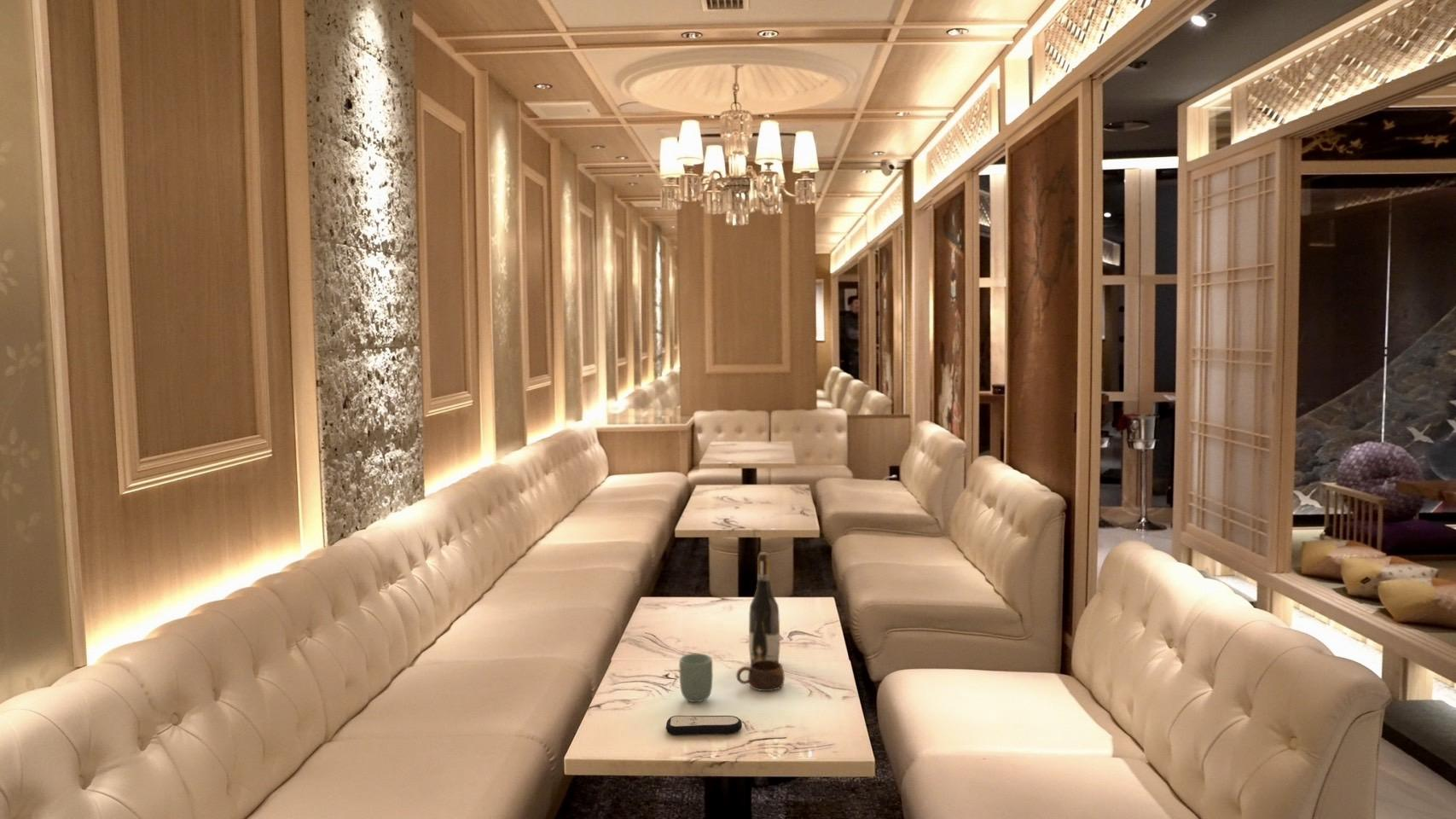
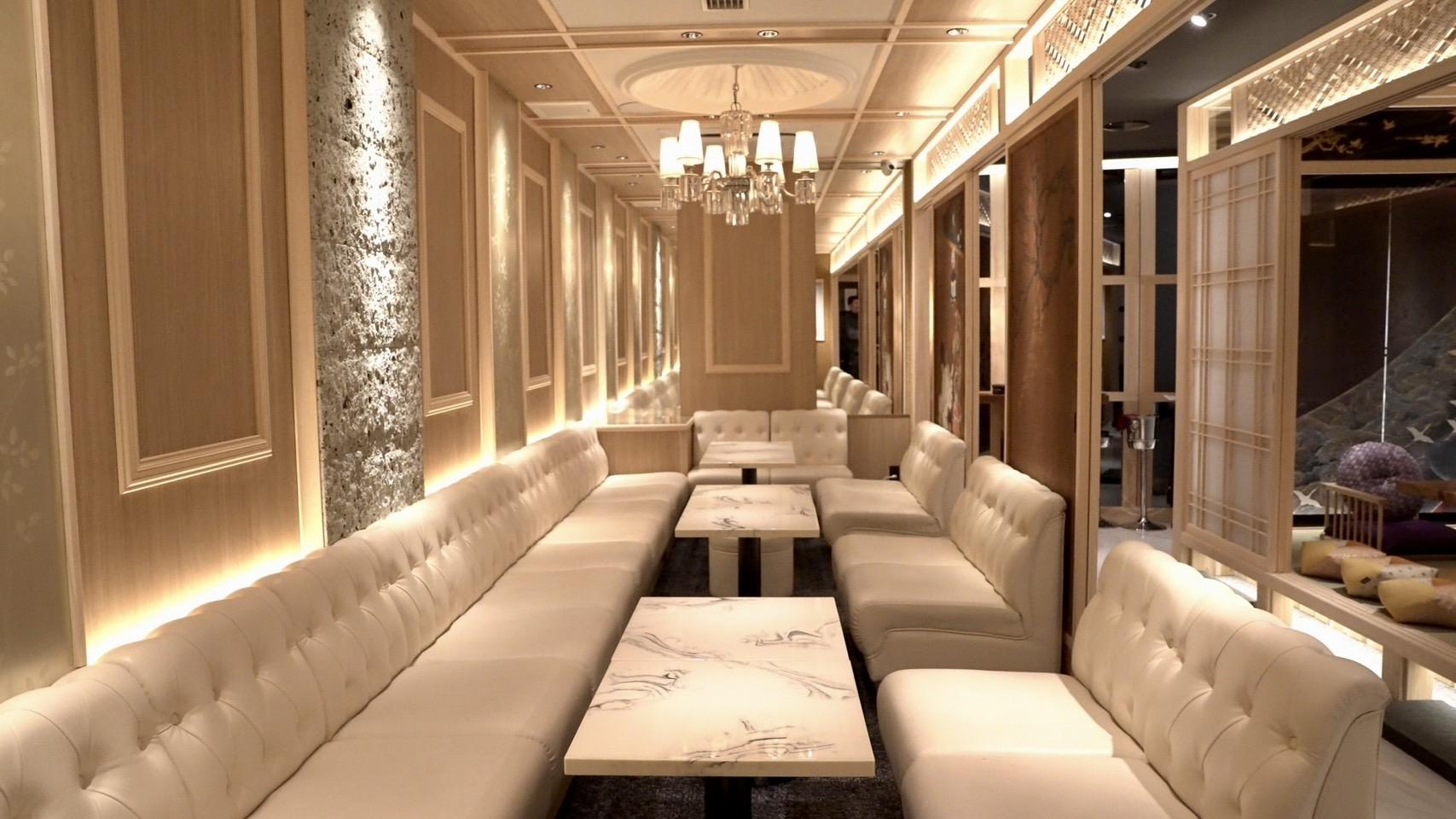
- cup [735,660,786,692]
- wine bottle [748,551,781,665]
- remote control [665,715,743,736]
- cup [678,653,713,703]
